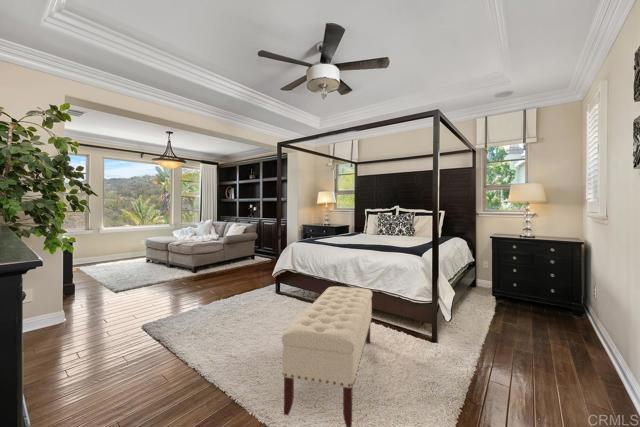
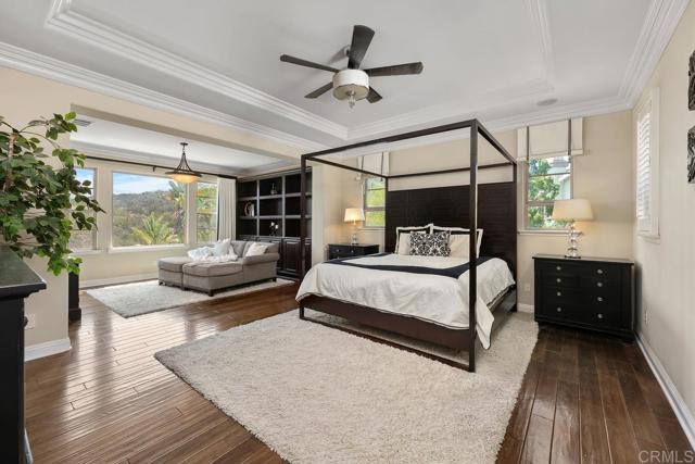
- bench [281,286,373,427]
